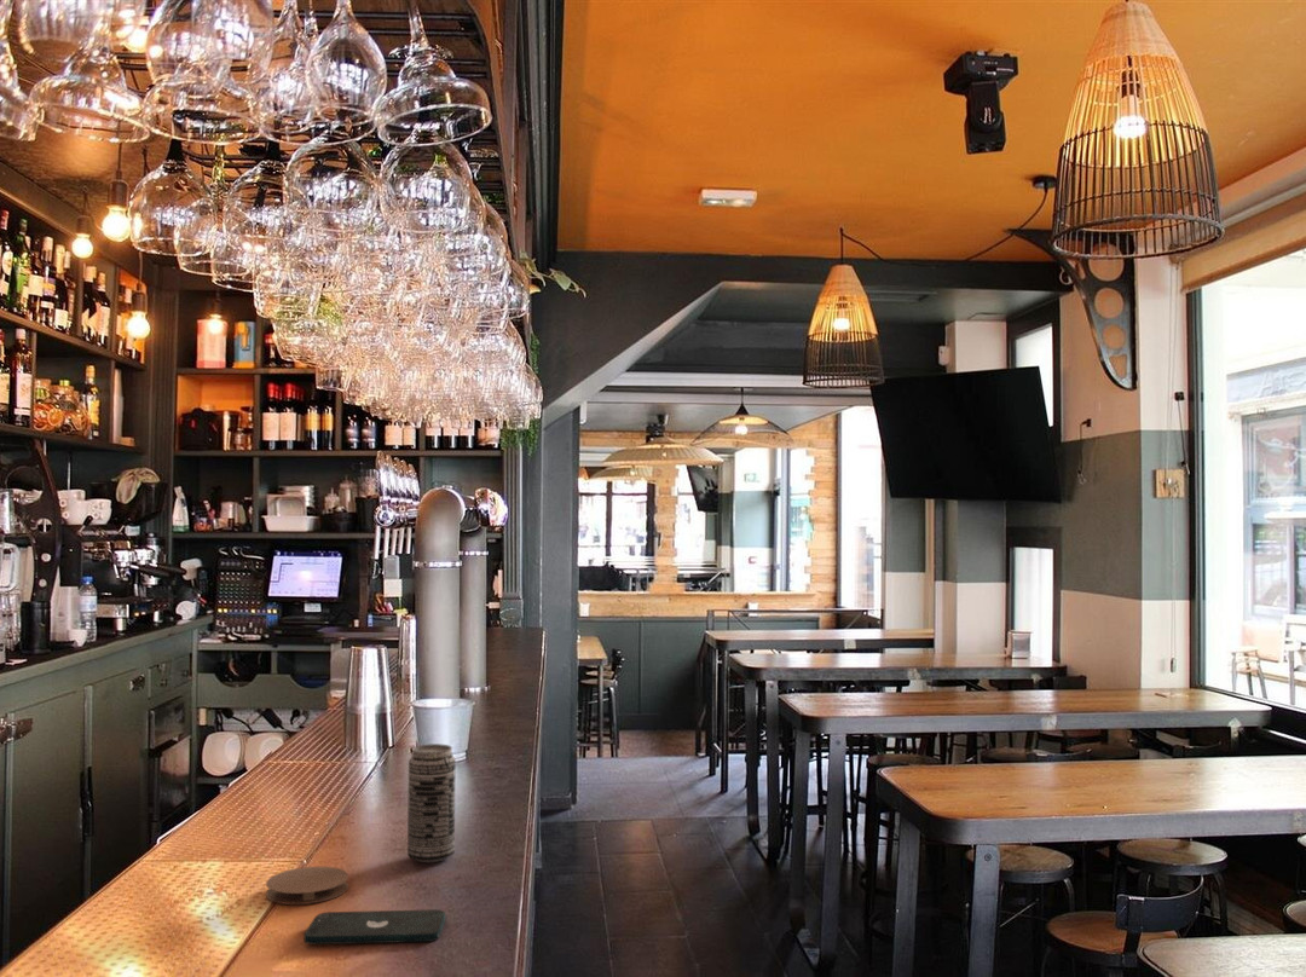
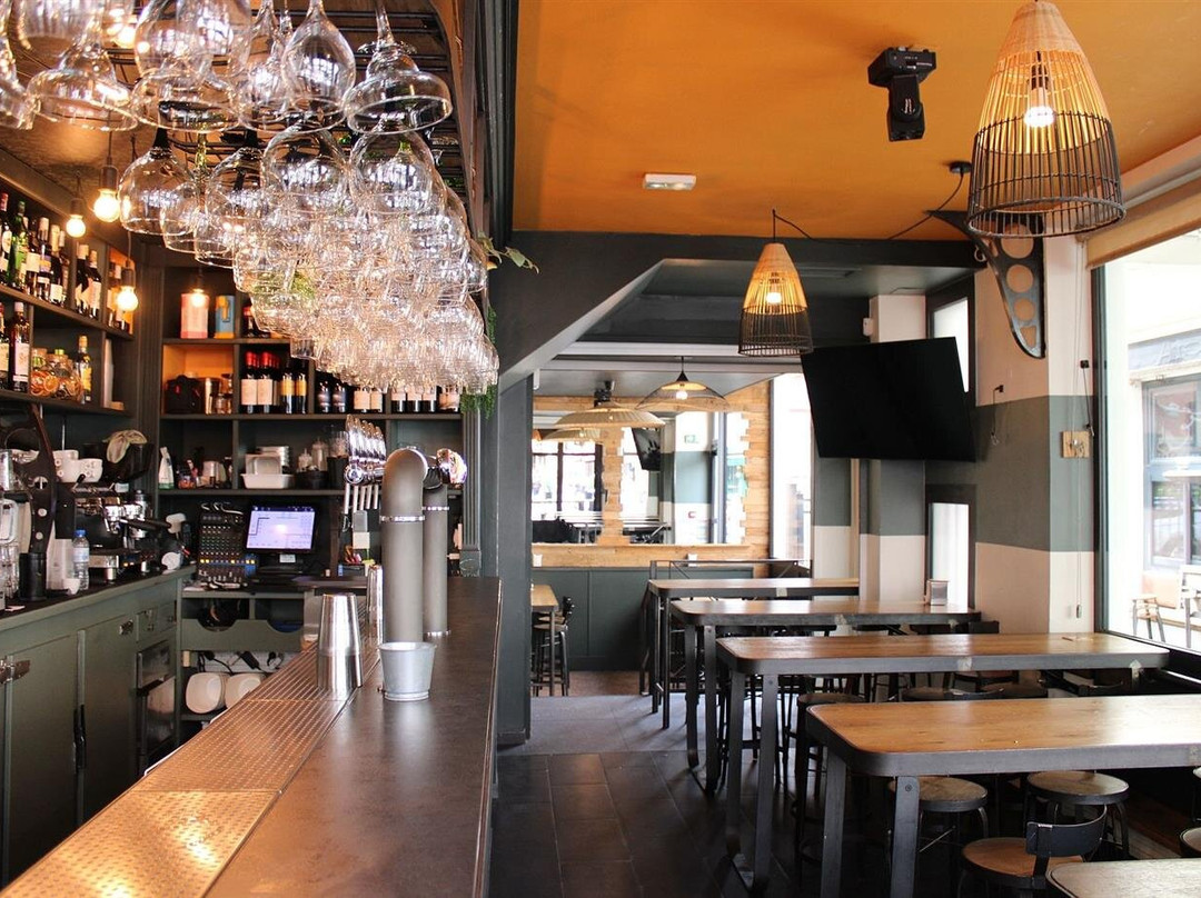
- coaster [265,866,349,906]
- beverage can [406,742,457,863]
- smartphone [302,908,447,946]
